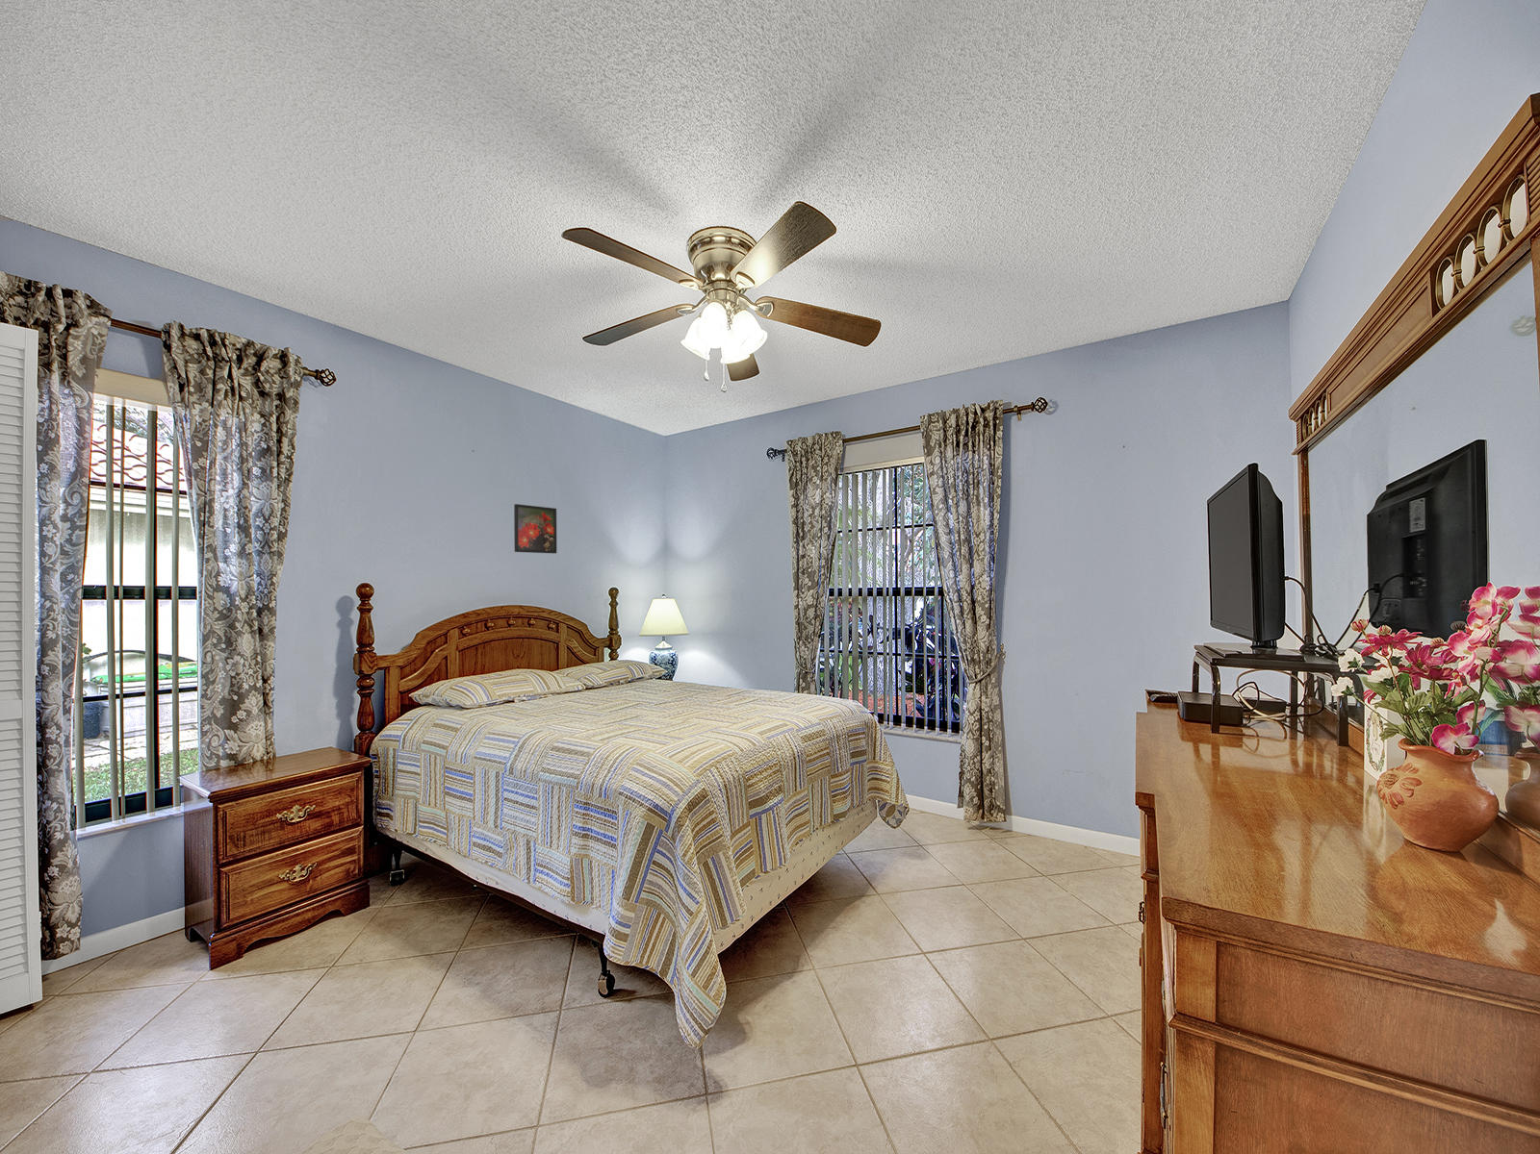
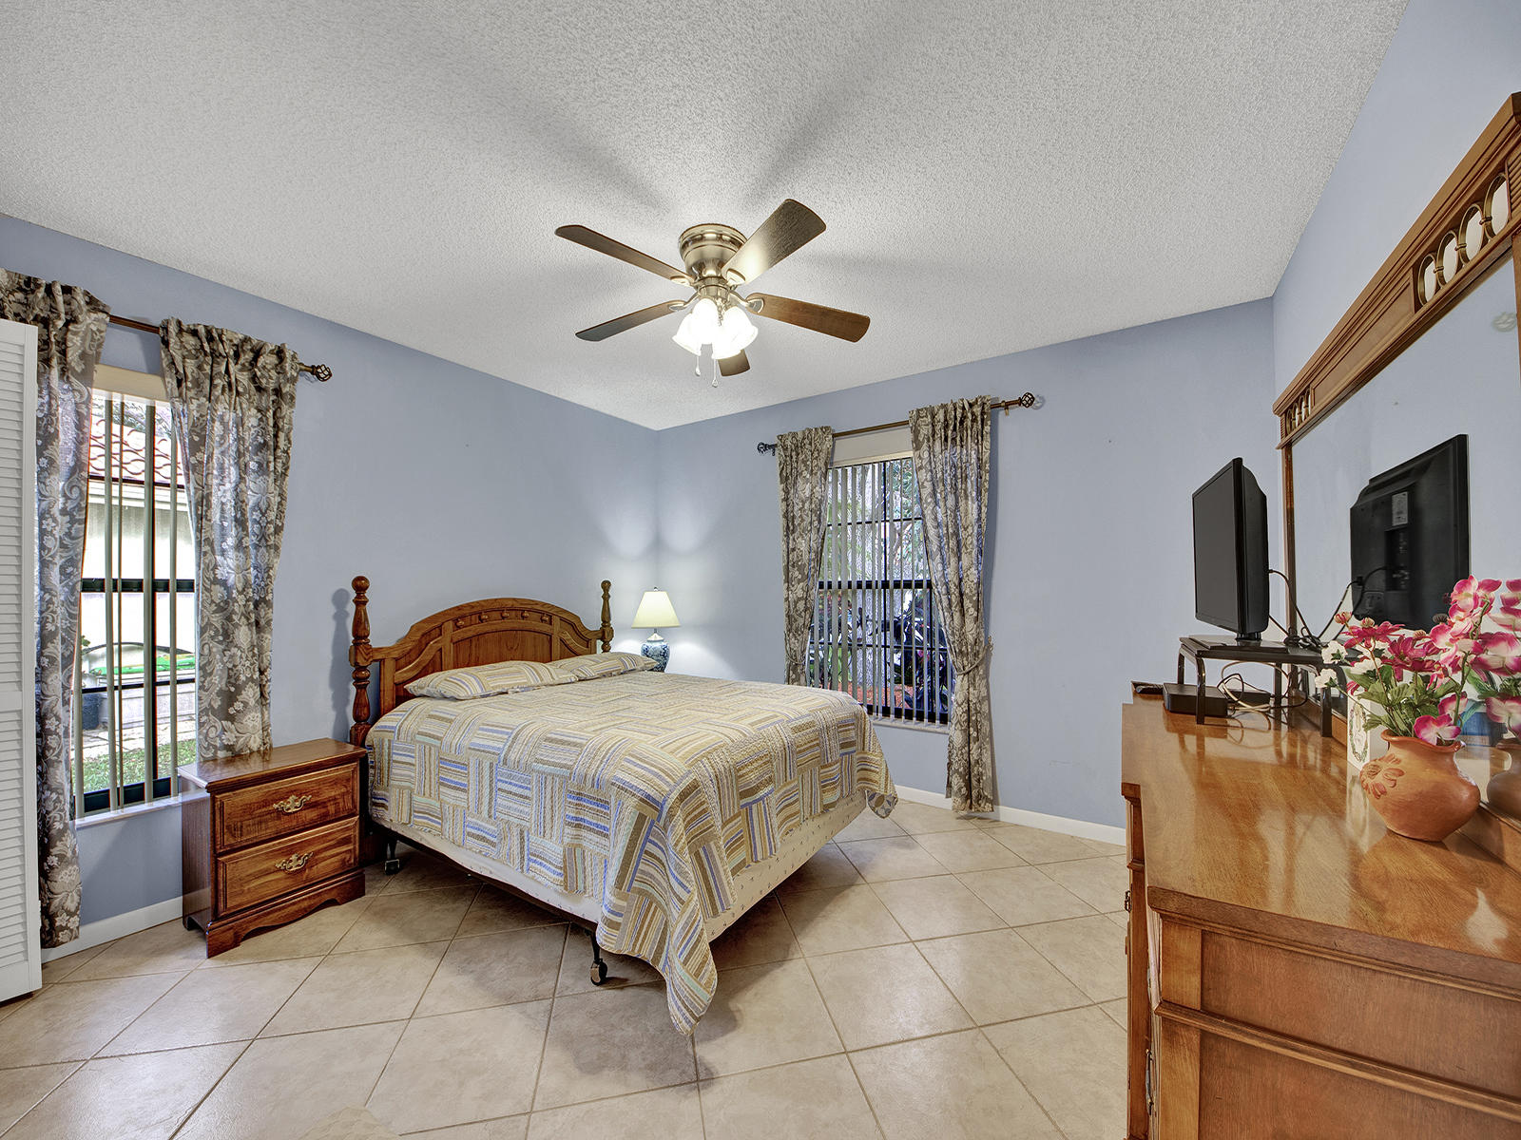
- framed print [513,503,558,555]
